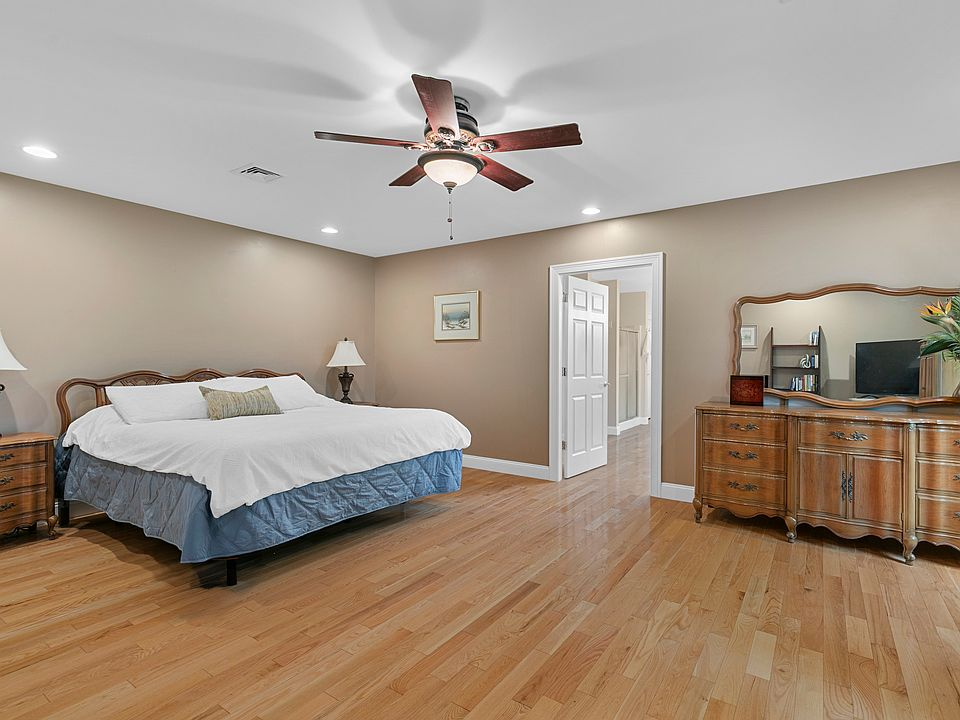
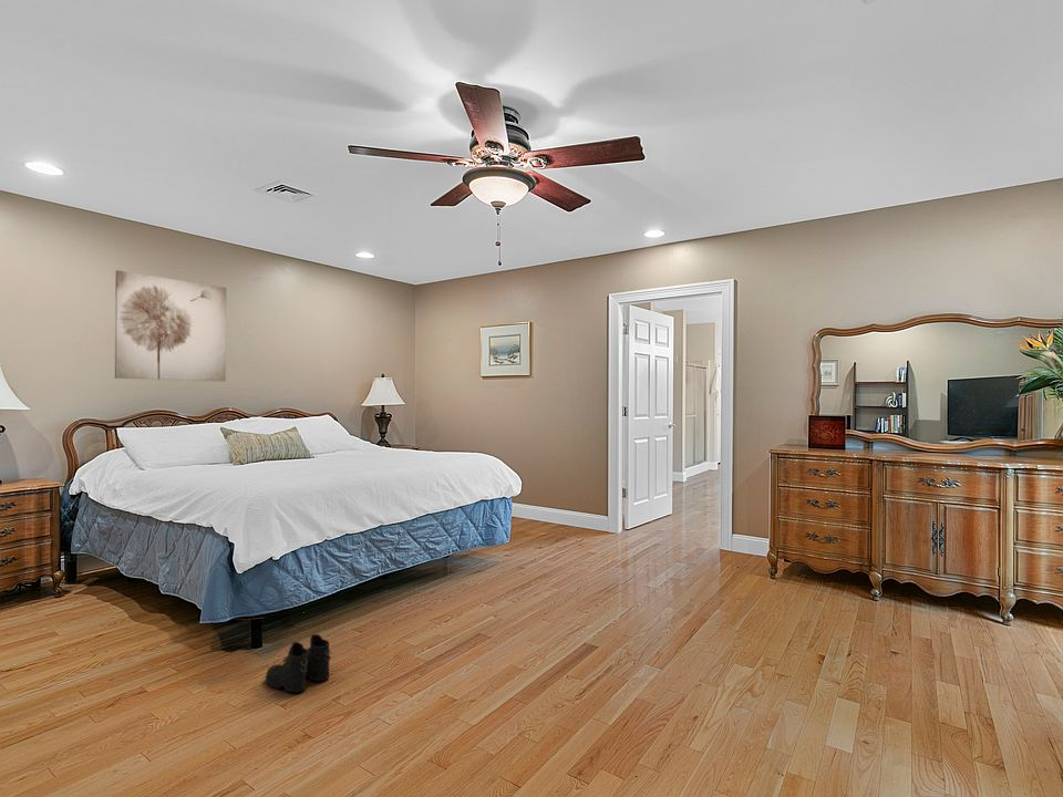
+ wall art [114,269,227,382]
+ boots [265,633,332,694]
